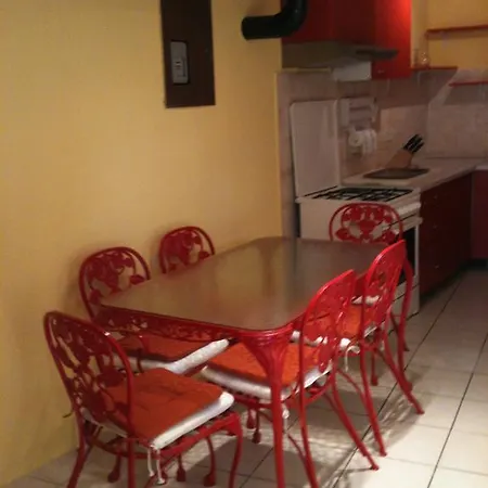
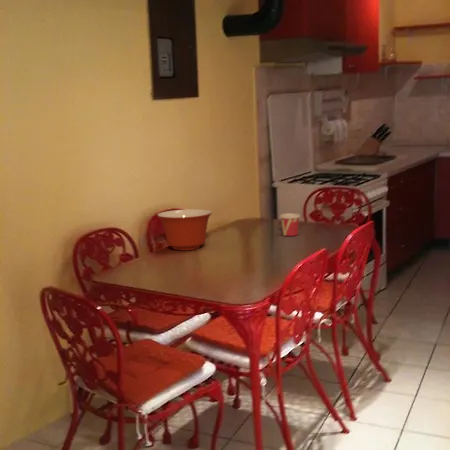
+ mixing bowl [156,208,213,251]
+ cup [279,212,302,237]
